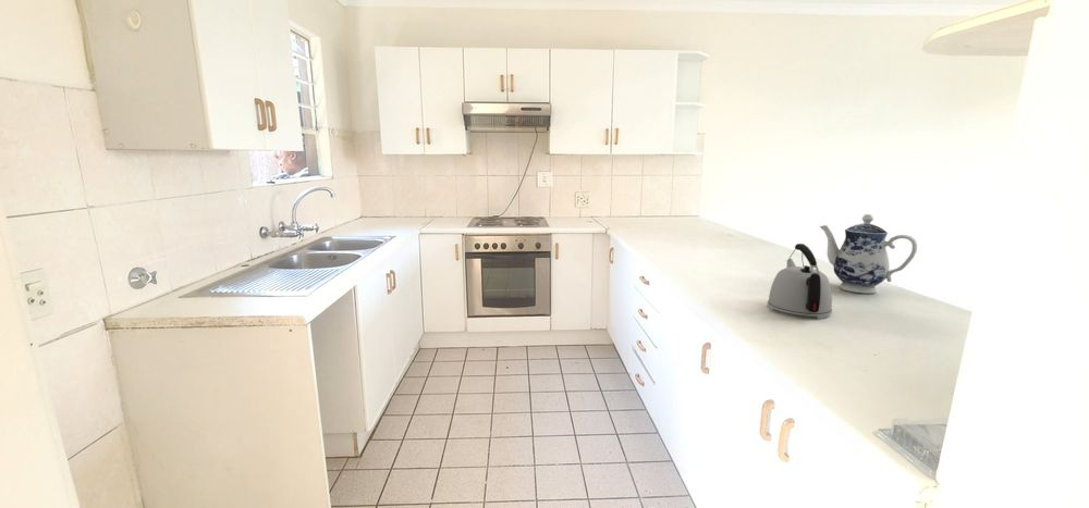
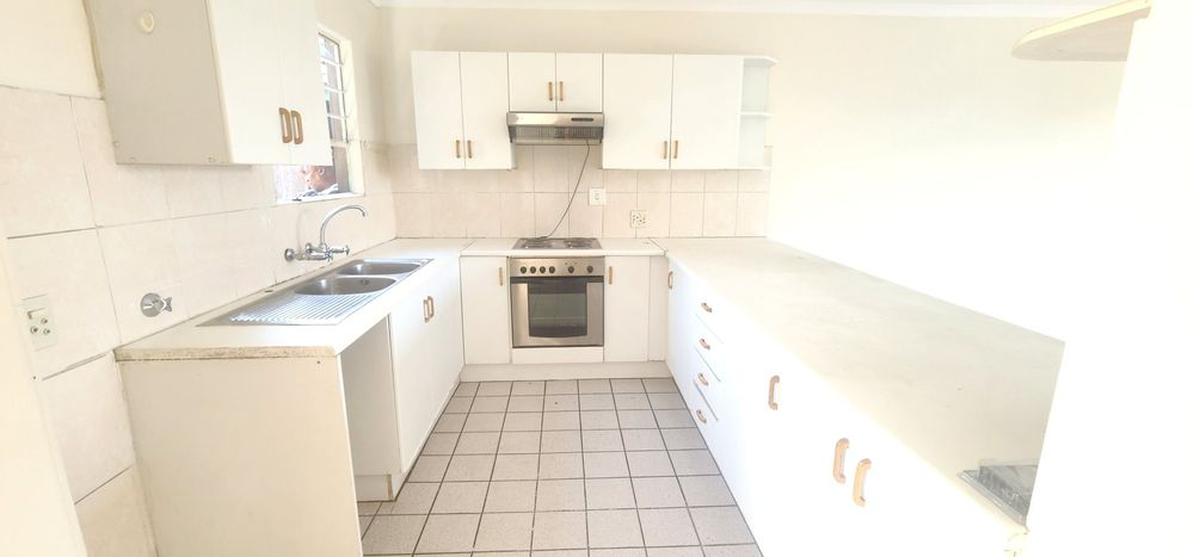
- kettle [767,243,833,320]
- teapot [819,213,918,295]
